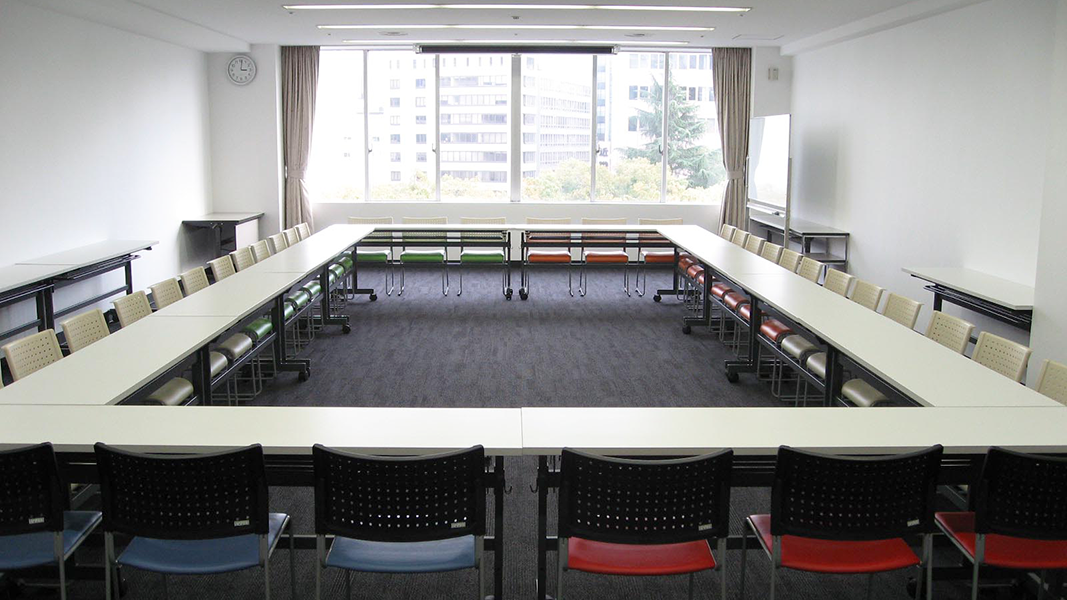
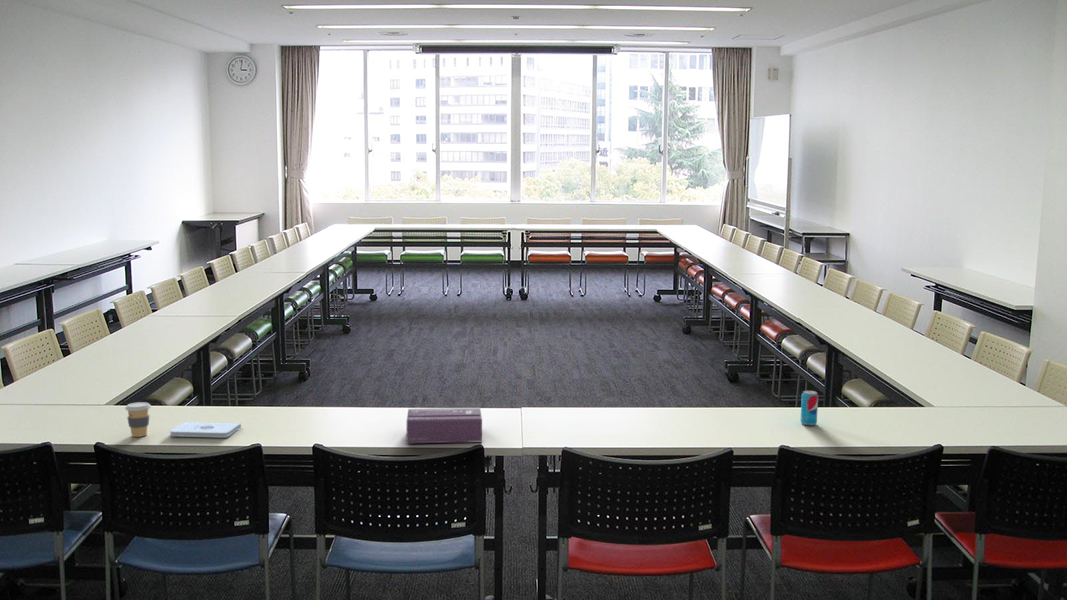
+ notepad [169,421,242,439]
+ beverage can [799,390,819,426]
+ coffee cup [124,401,152,438]
+ tissue box [406,407,483,444]
